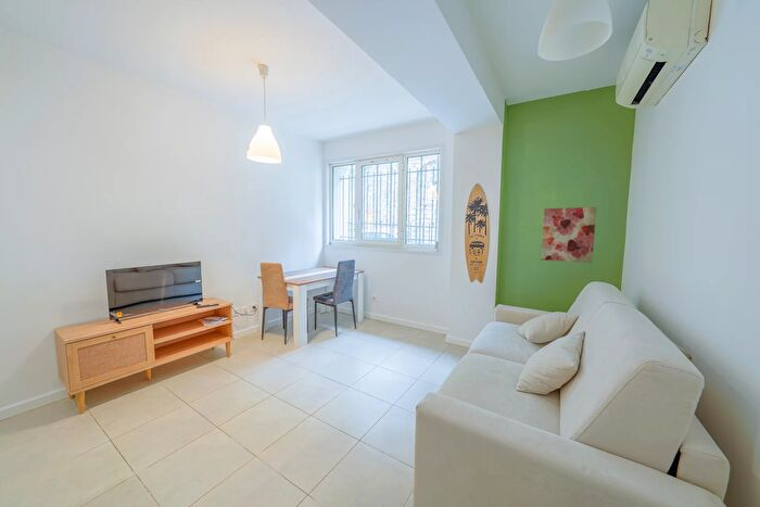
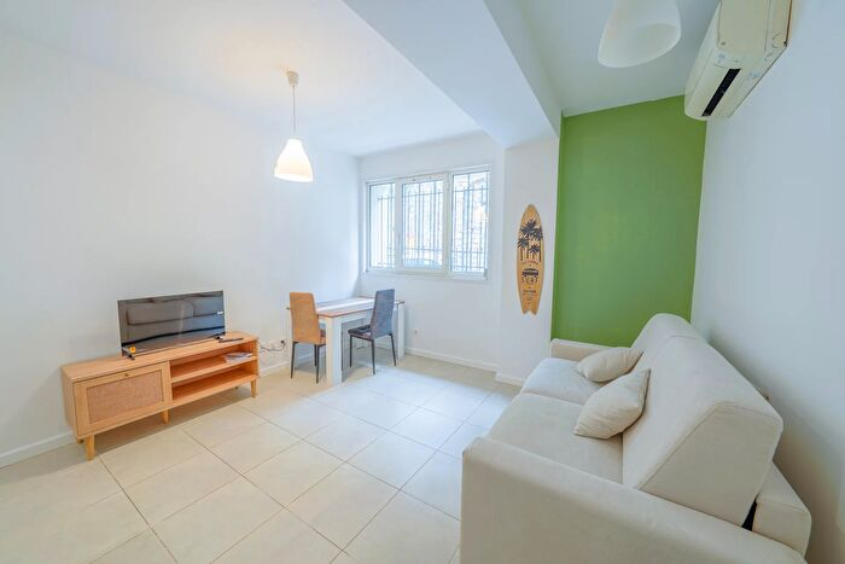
- wall art [541,206,597,264]
